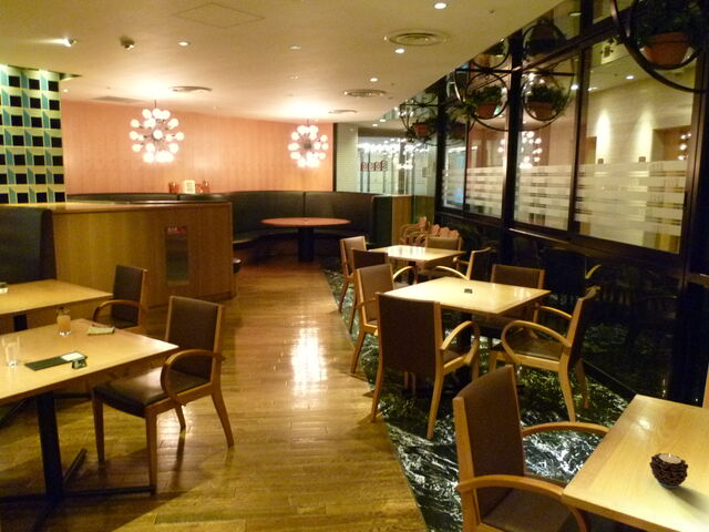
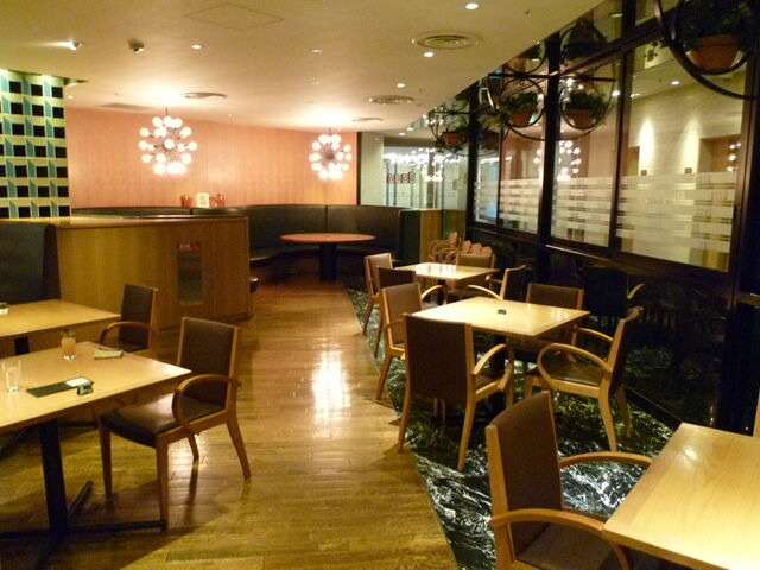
- candle [649,452,689,489]
